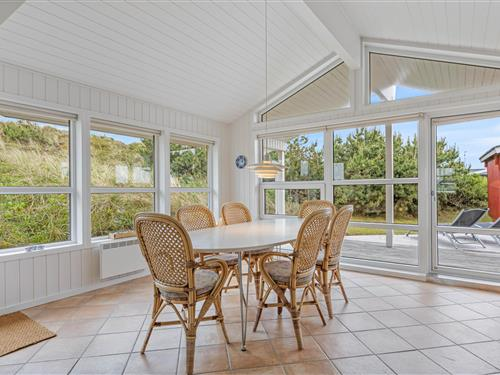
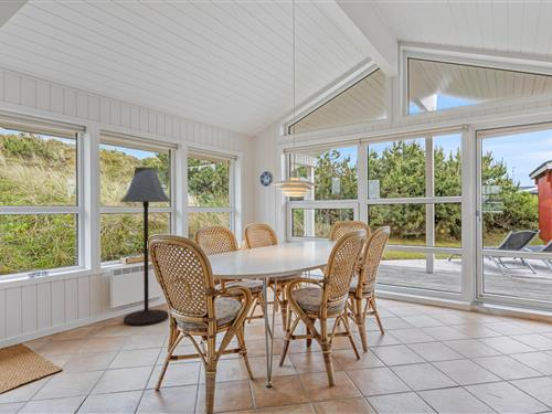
+ floor lamp [119,167,172,327]
